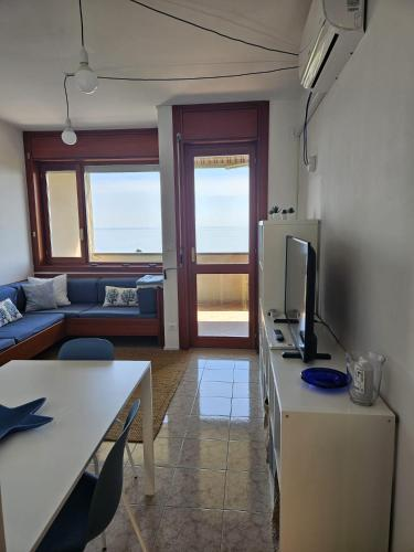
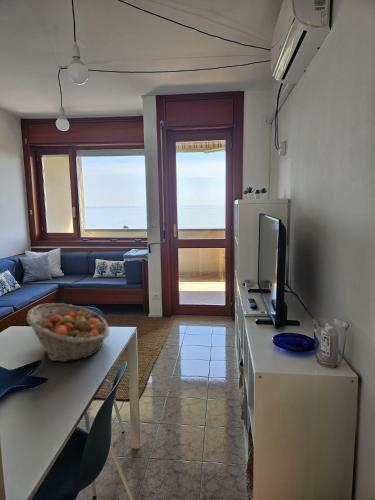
+ fruit basket [26,302,111,363]
